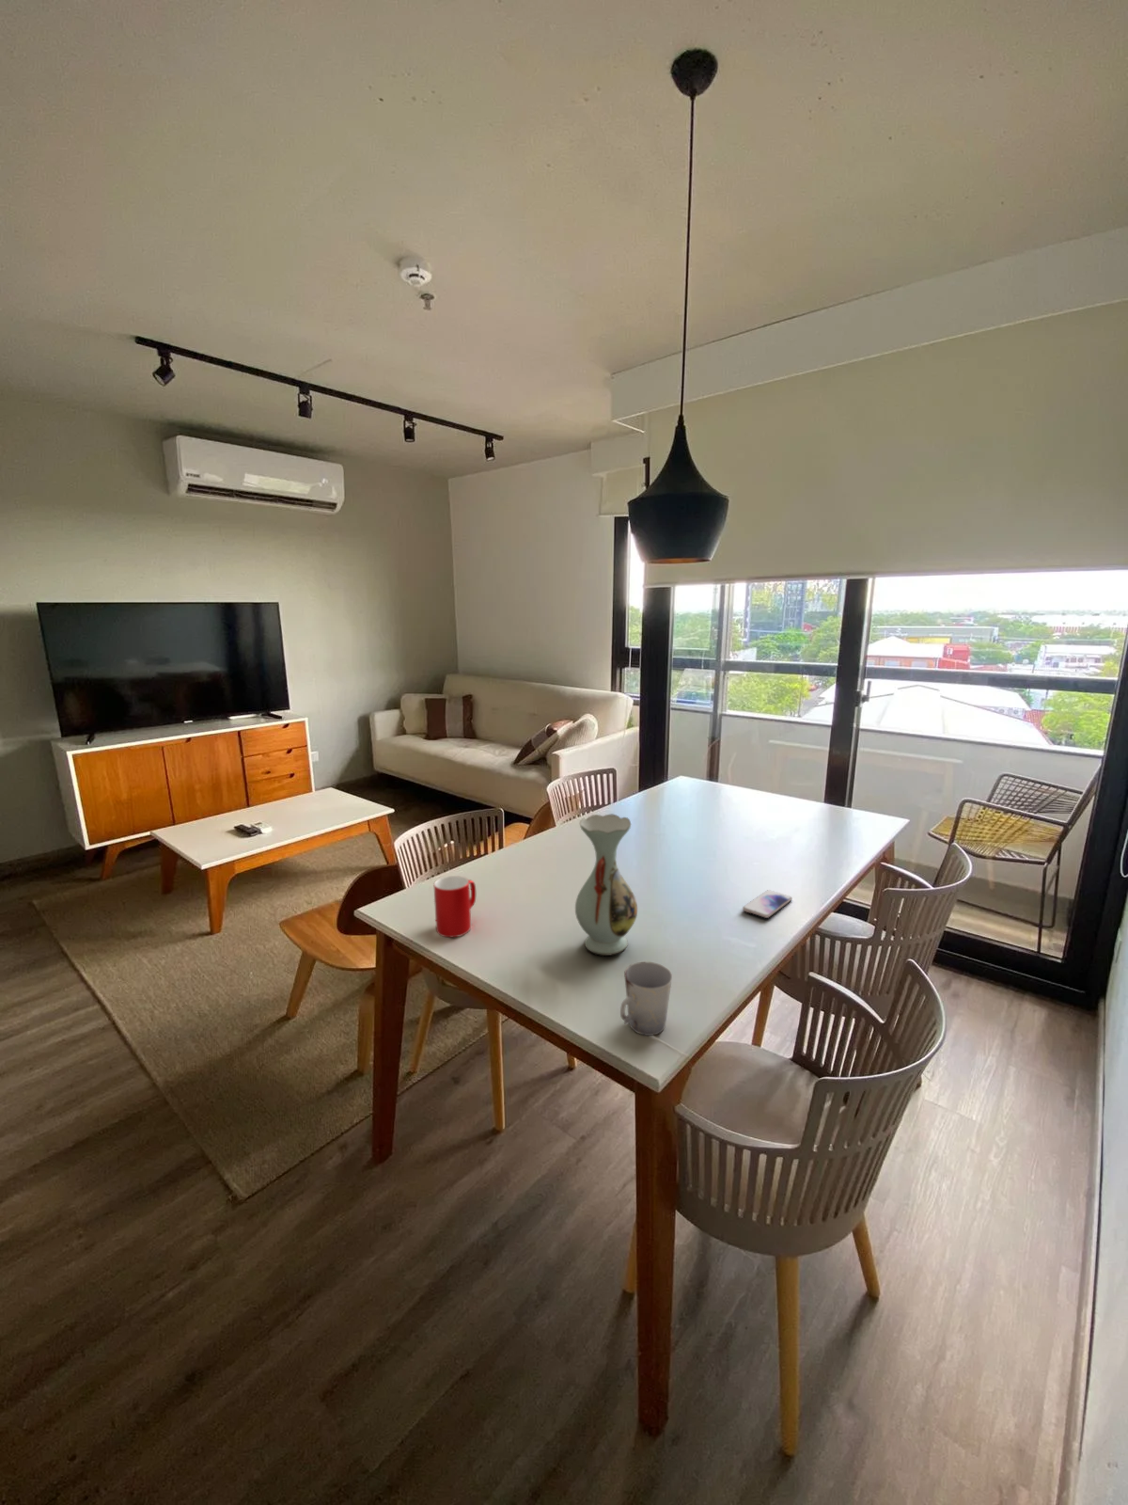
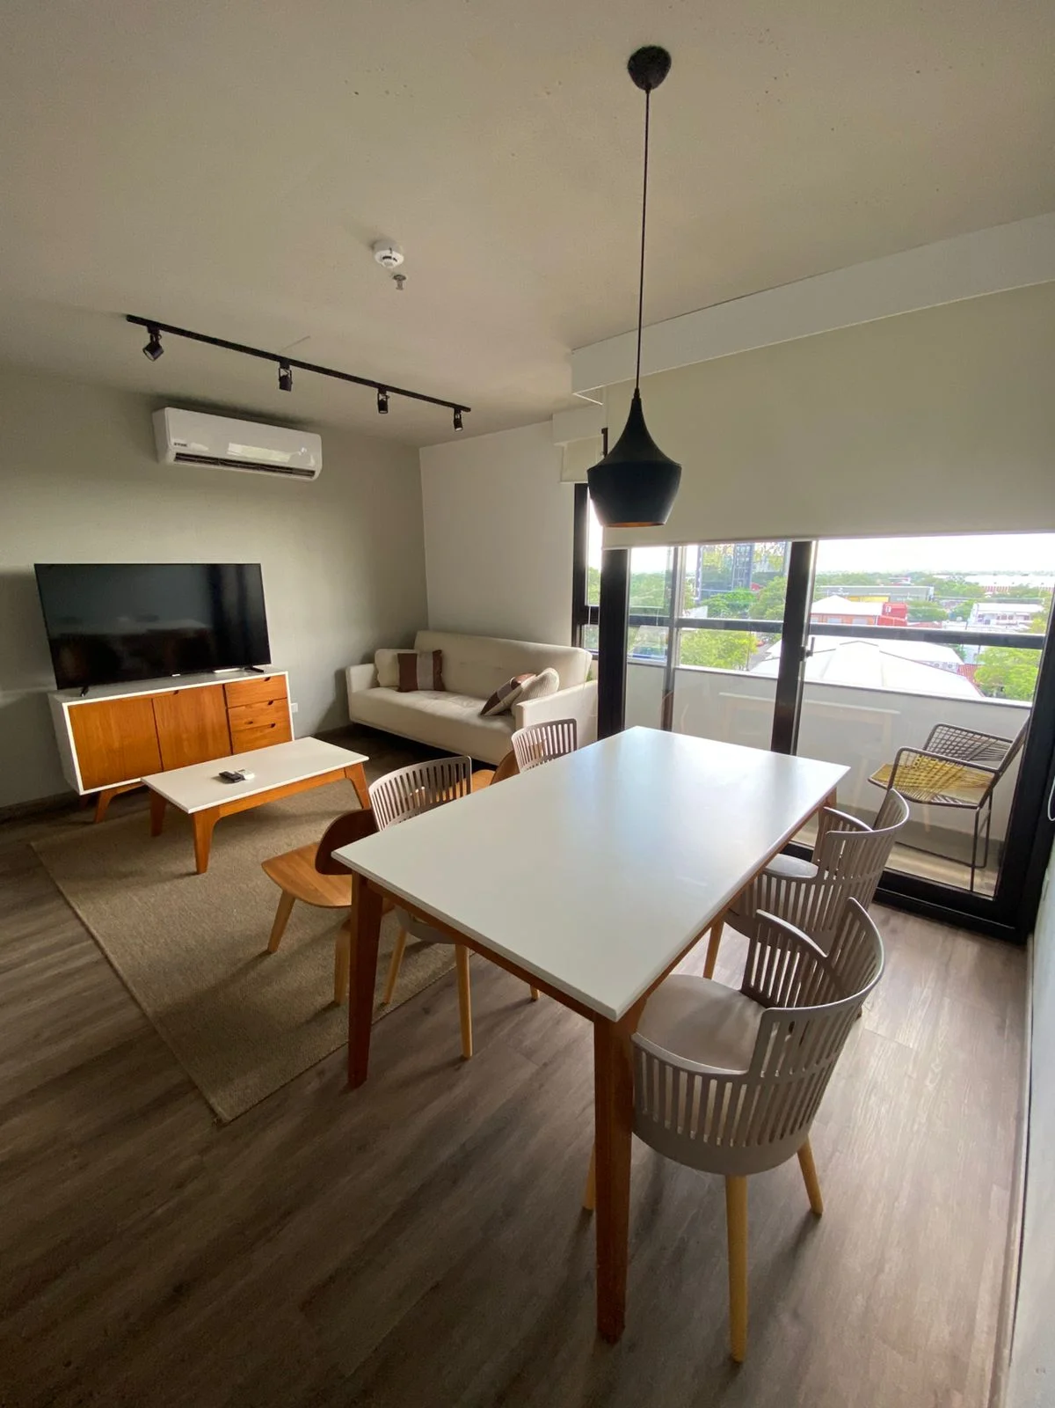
- cup [432,875,476,937]
- cup [620,961,673,1037]
- smartphone [742,889,794,918]
- vase [575,814,639,956]
